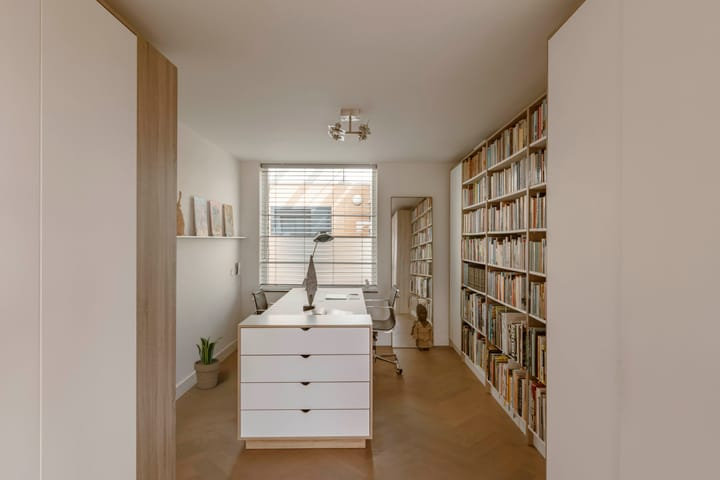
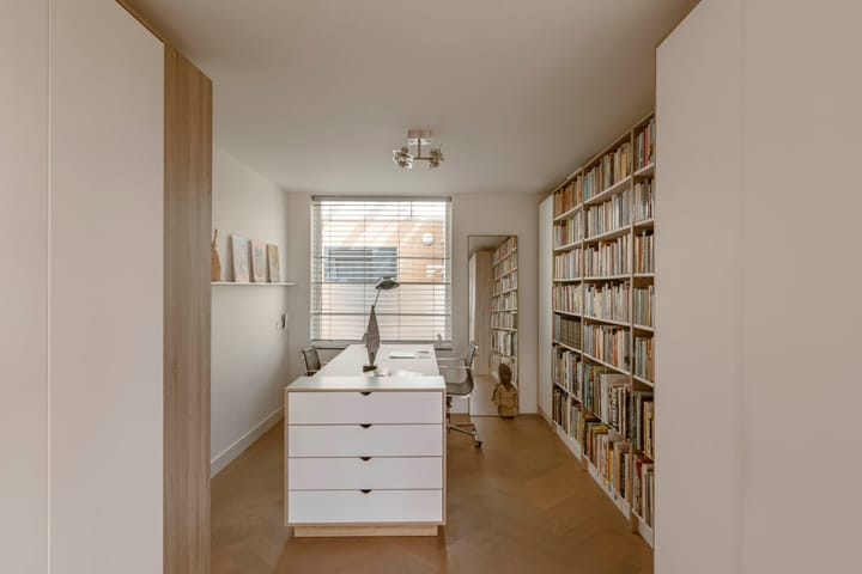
- potted plant [193,336,224,390]
